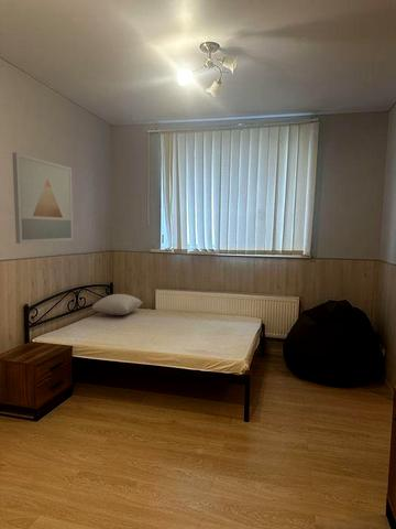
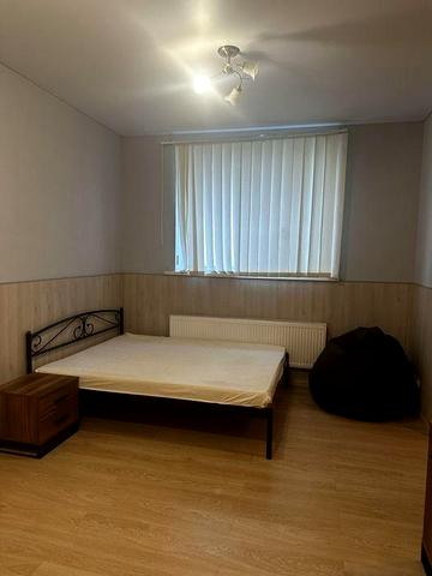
- pillow [91,293,144,316]
- wall art [11,151,75,245]
